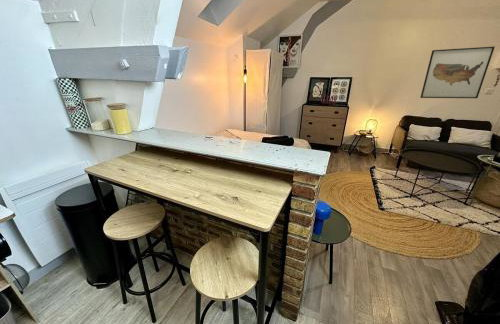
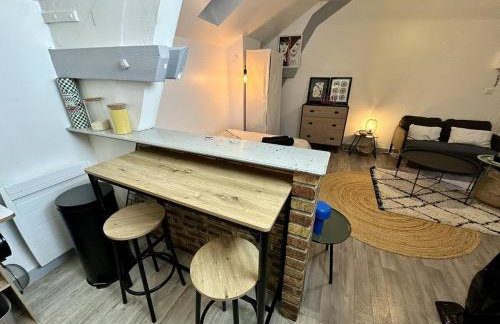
- wall art [419,45,496,99]
